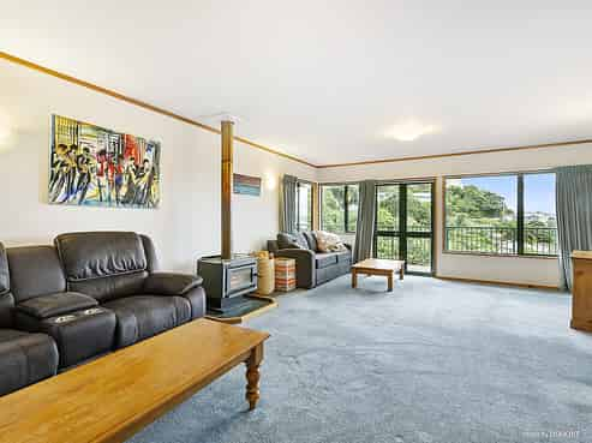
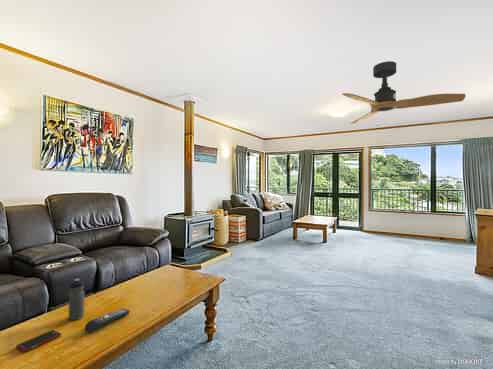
+ cell phone [15,329,62,353]
+ ceiling fan [341,60,467,125]
+ remote control [84,308,131,334]
+ water bottle [68,278,86,321]
